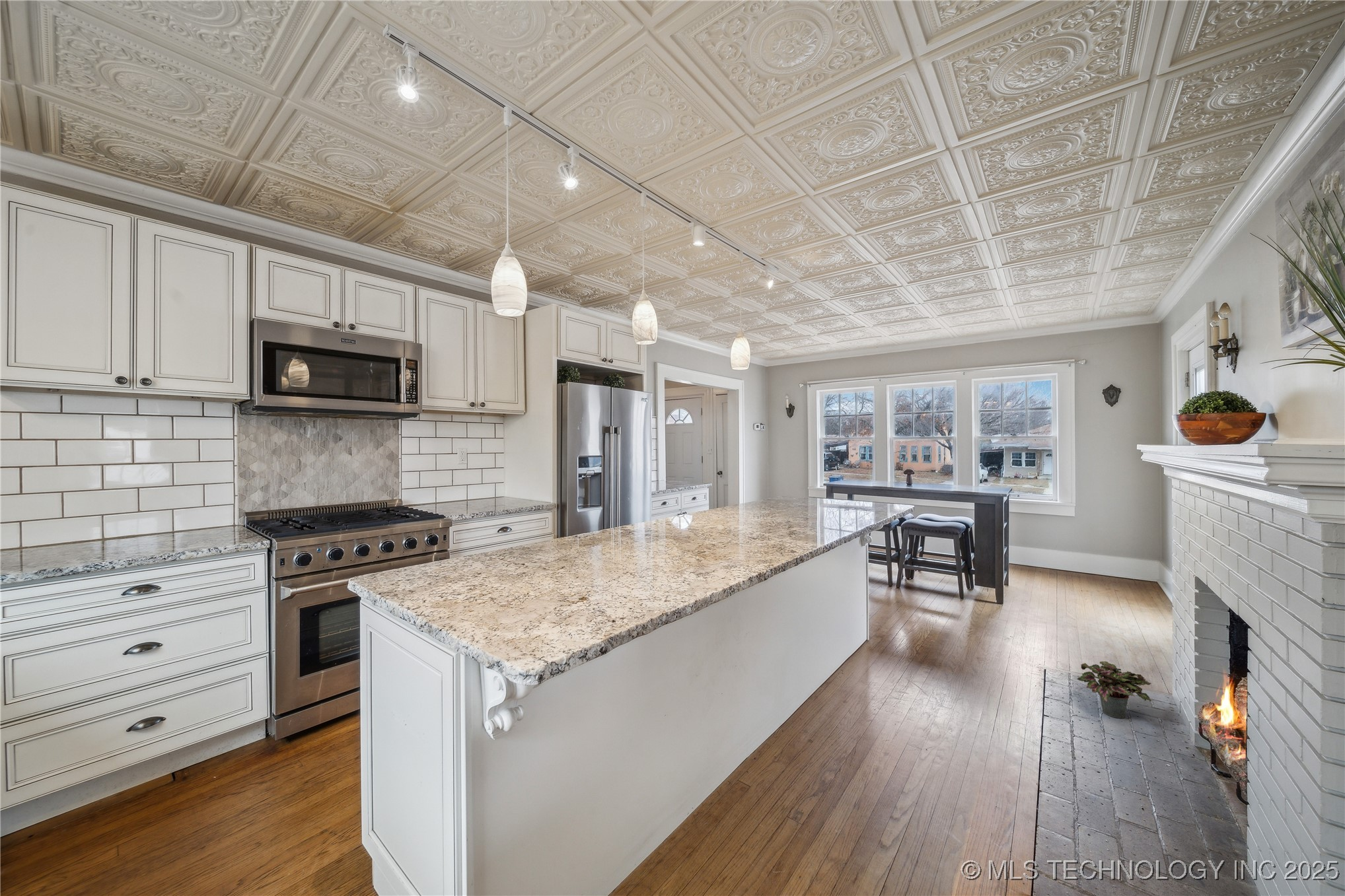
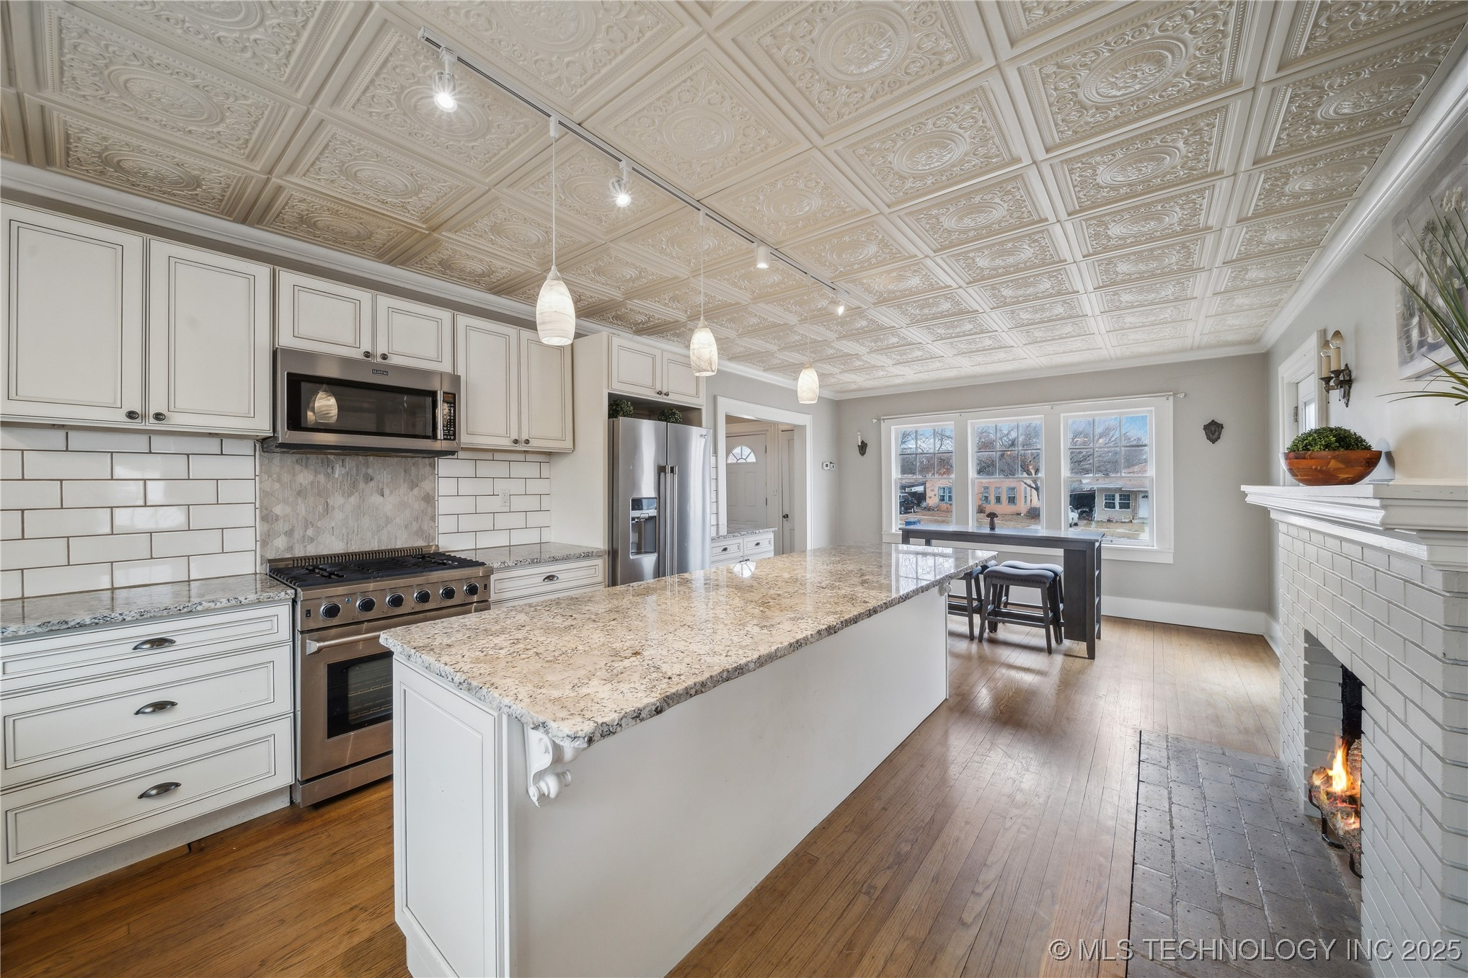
- potted plant [1076,660,1153,719]
